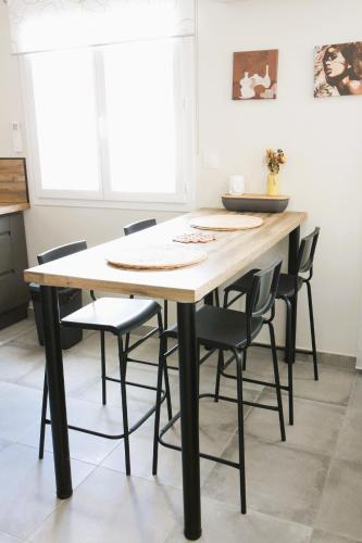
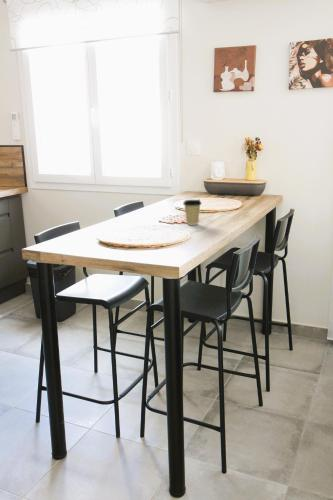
+ coffee cup [182,199,203,226]
